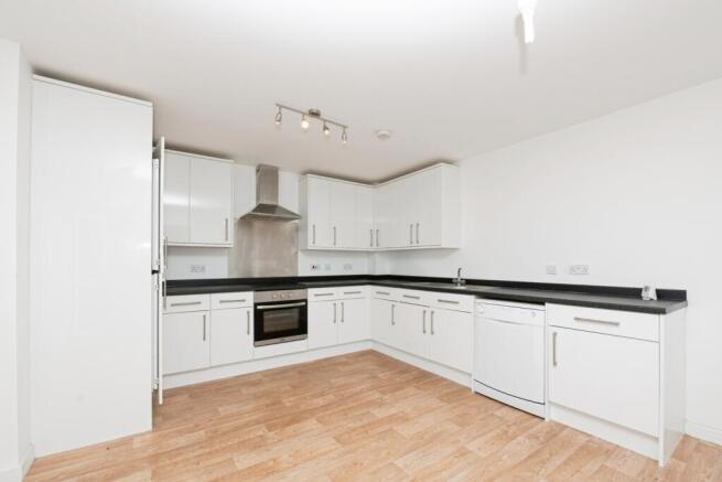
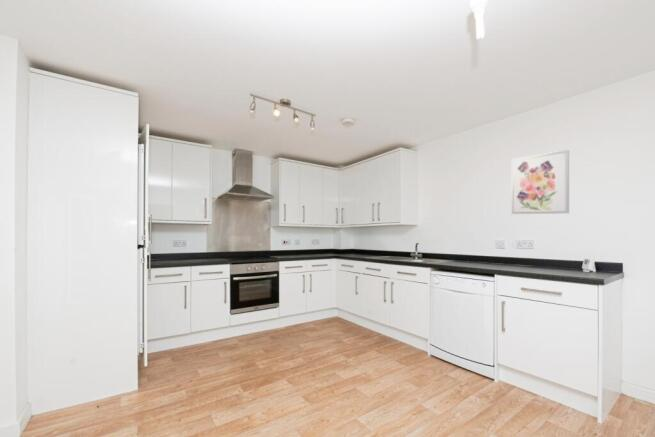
+ wall art [511,149,570,215]
